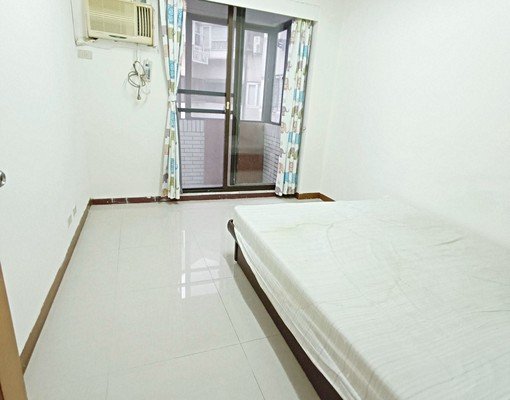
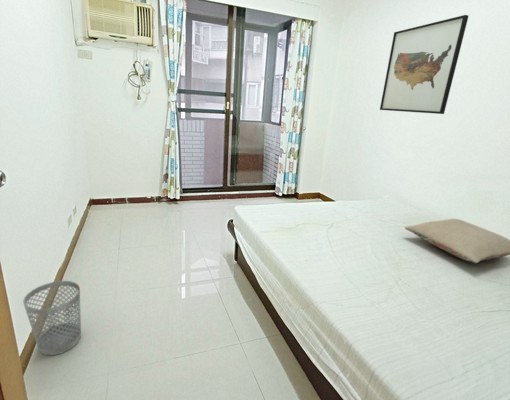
+ pillow [404,218,510,264]
+ wall art [379,14,469,115]
+ wastebasket [22,280,82,356]
